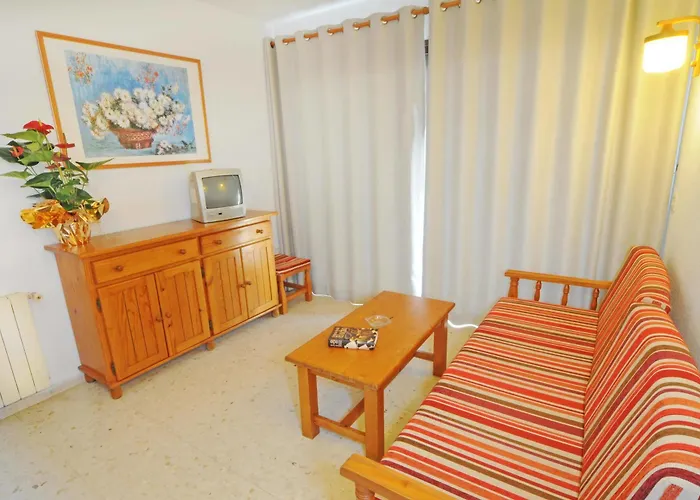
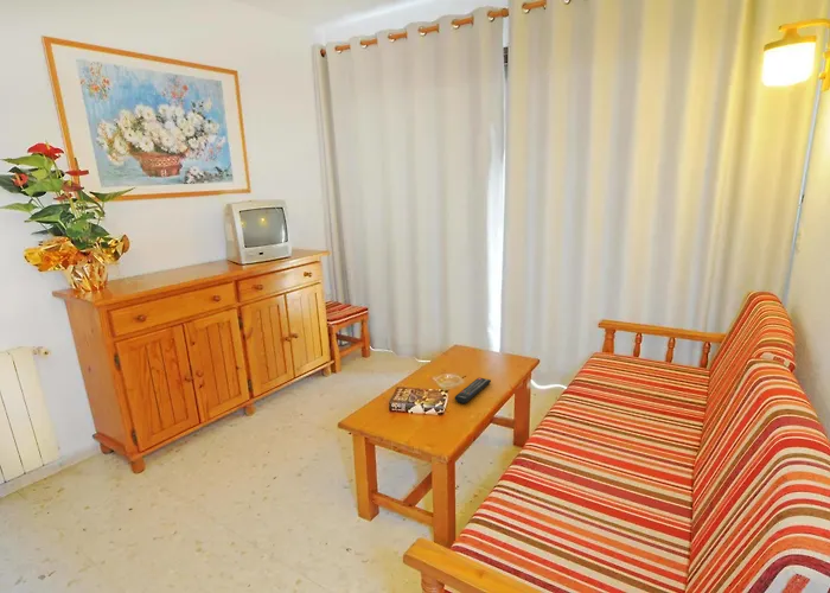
+ remote control [454,377,492,404]
